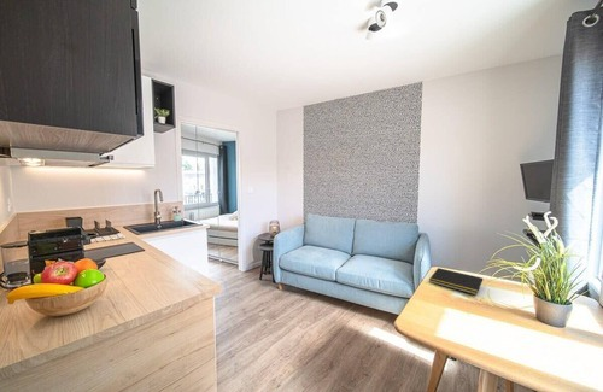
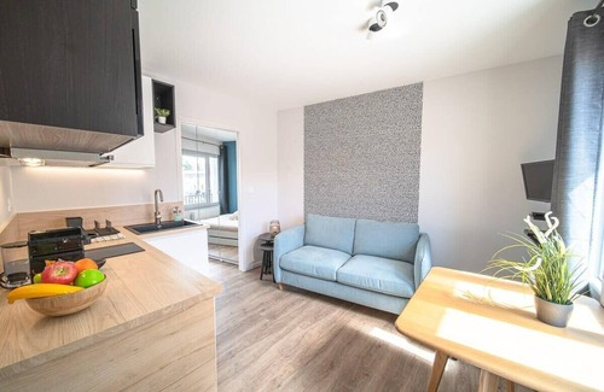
- notepad [428,267,484,296]
